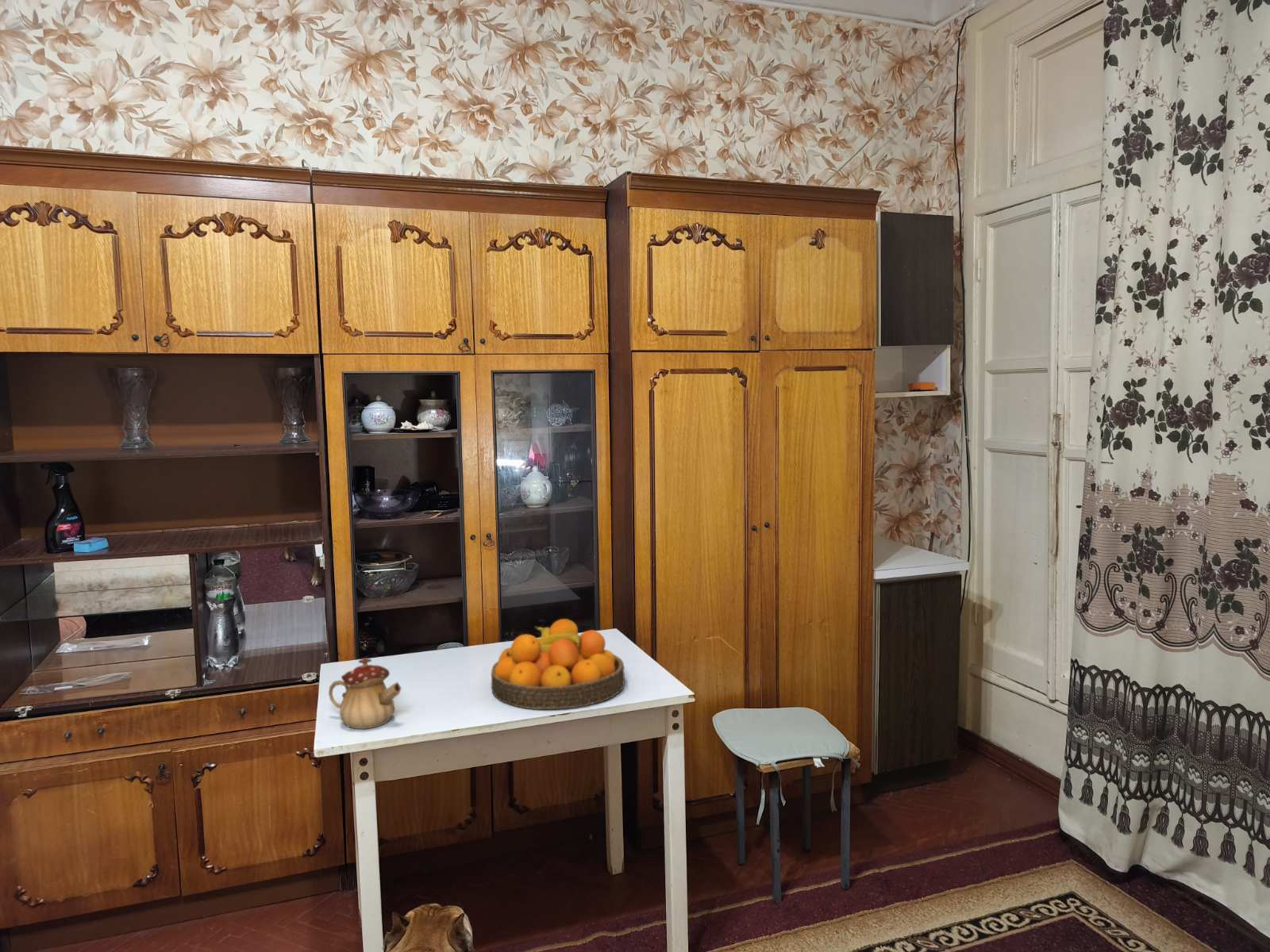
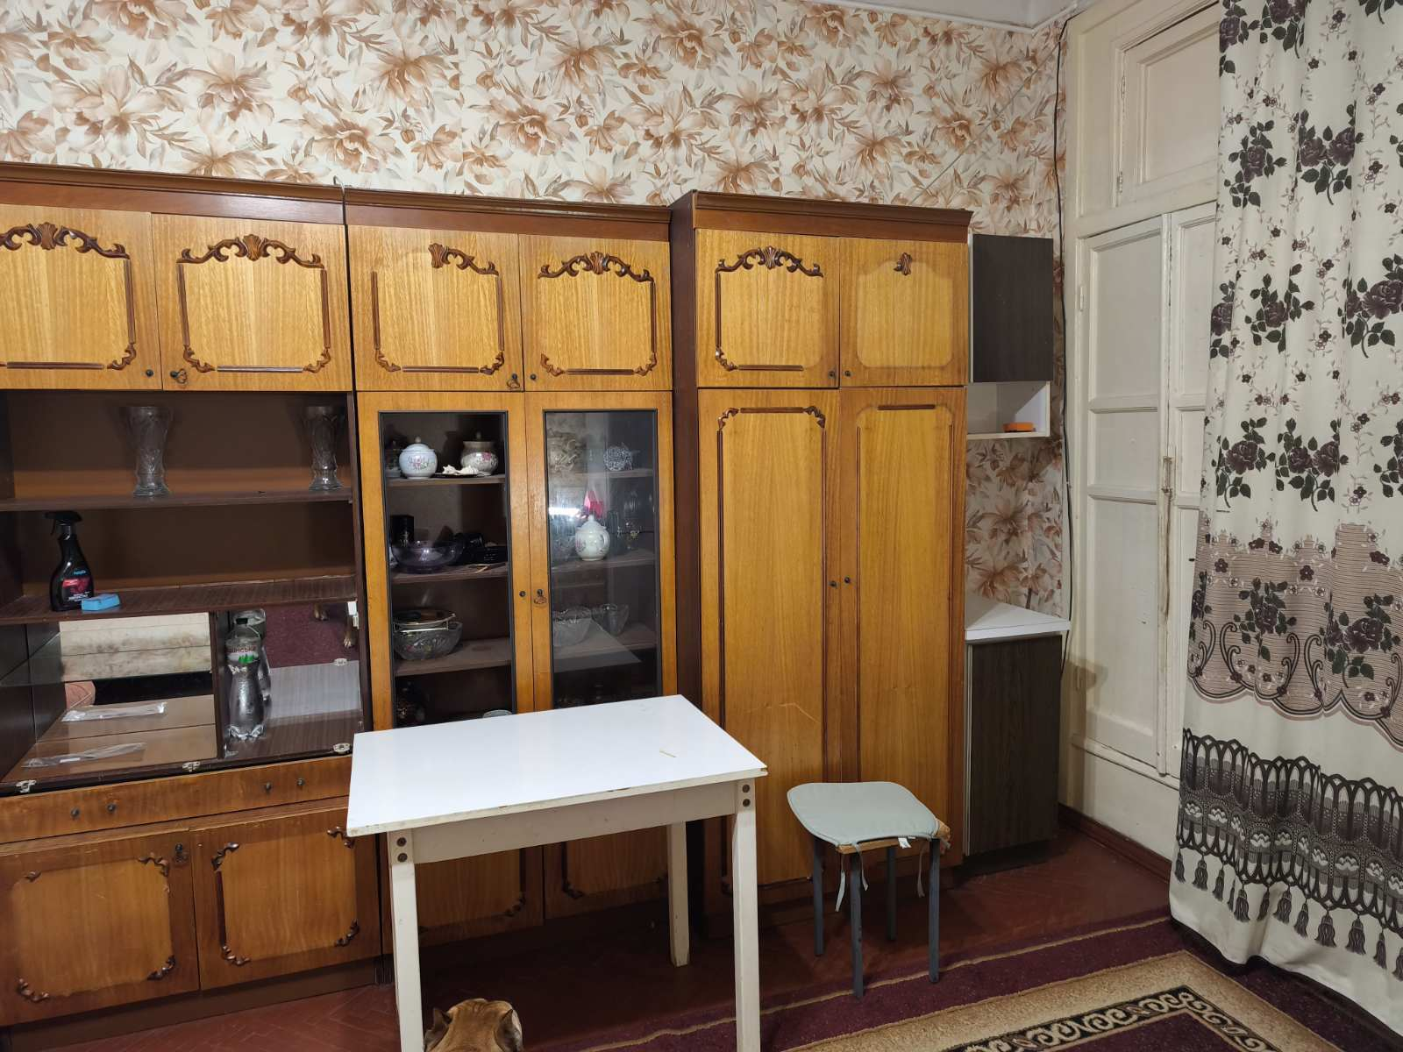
- fruit bowl [491,618,625,710]
- teapot [328,657,402,730]
